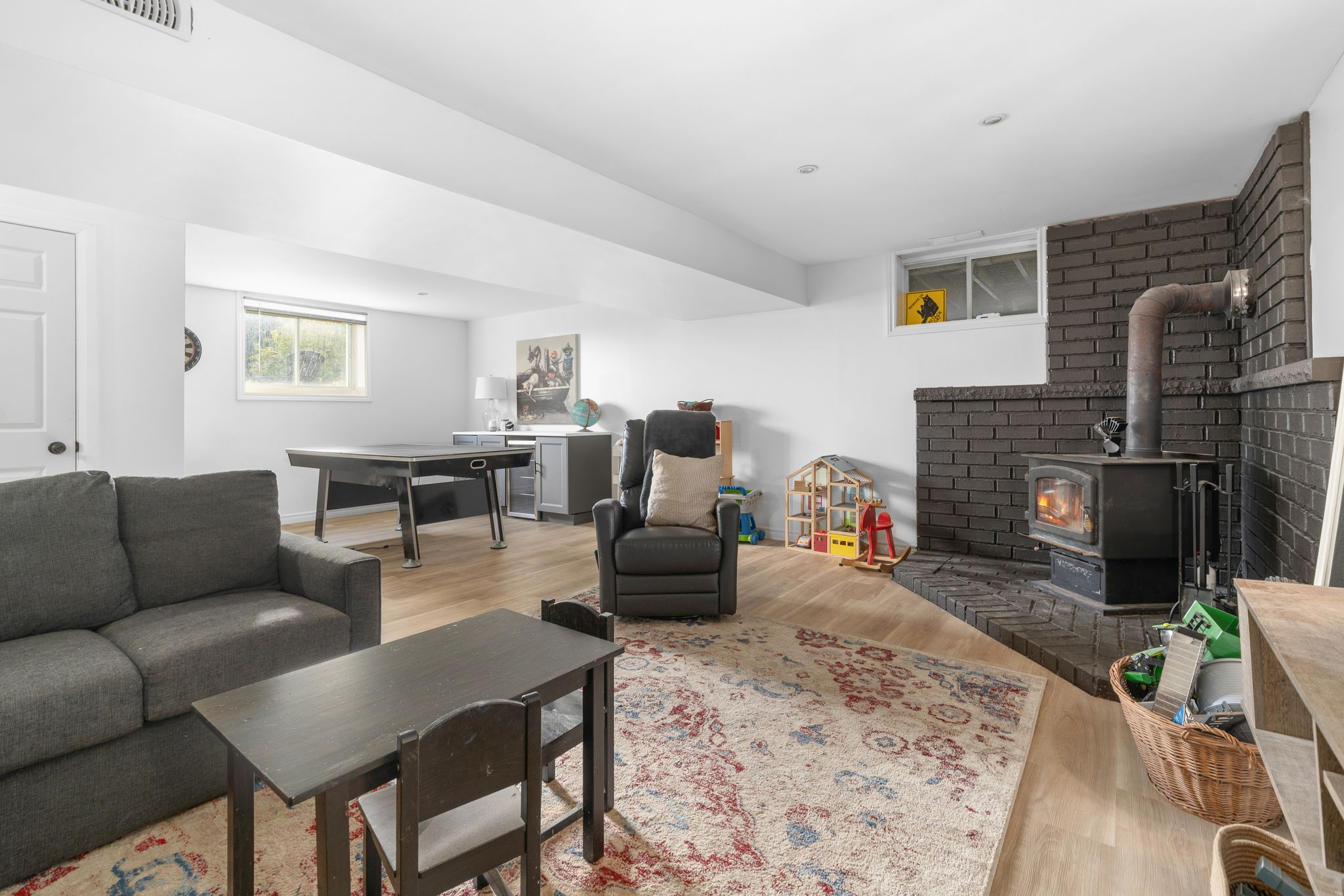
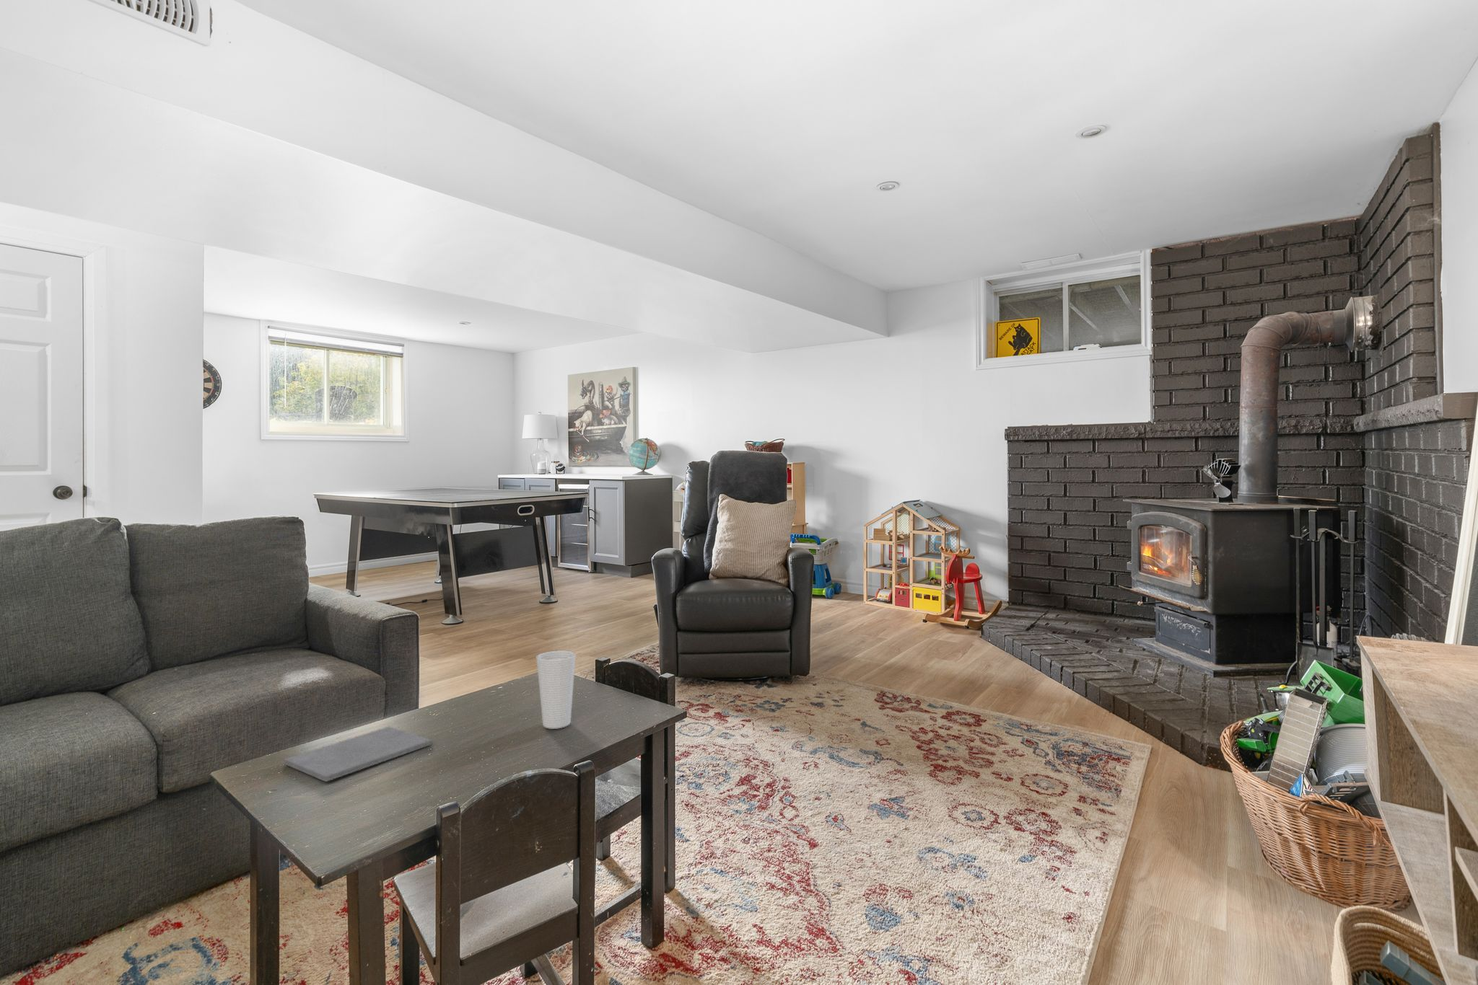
+ notepad [283,727,433,783]
+ cup [537,650,576,730]
